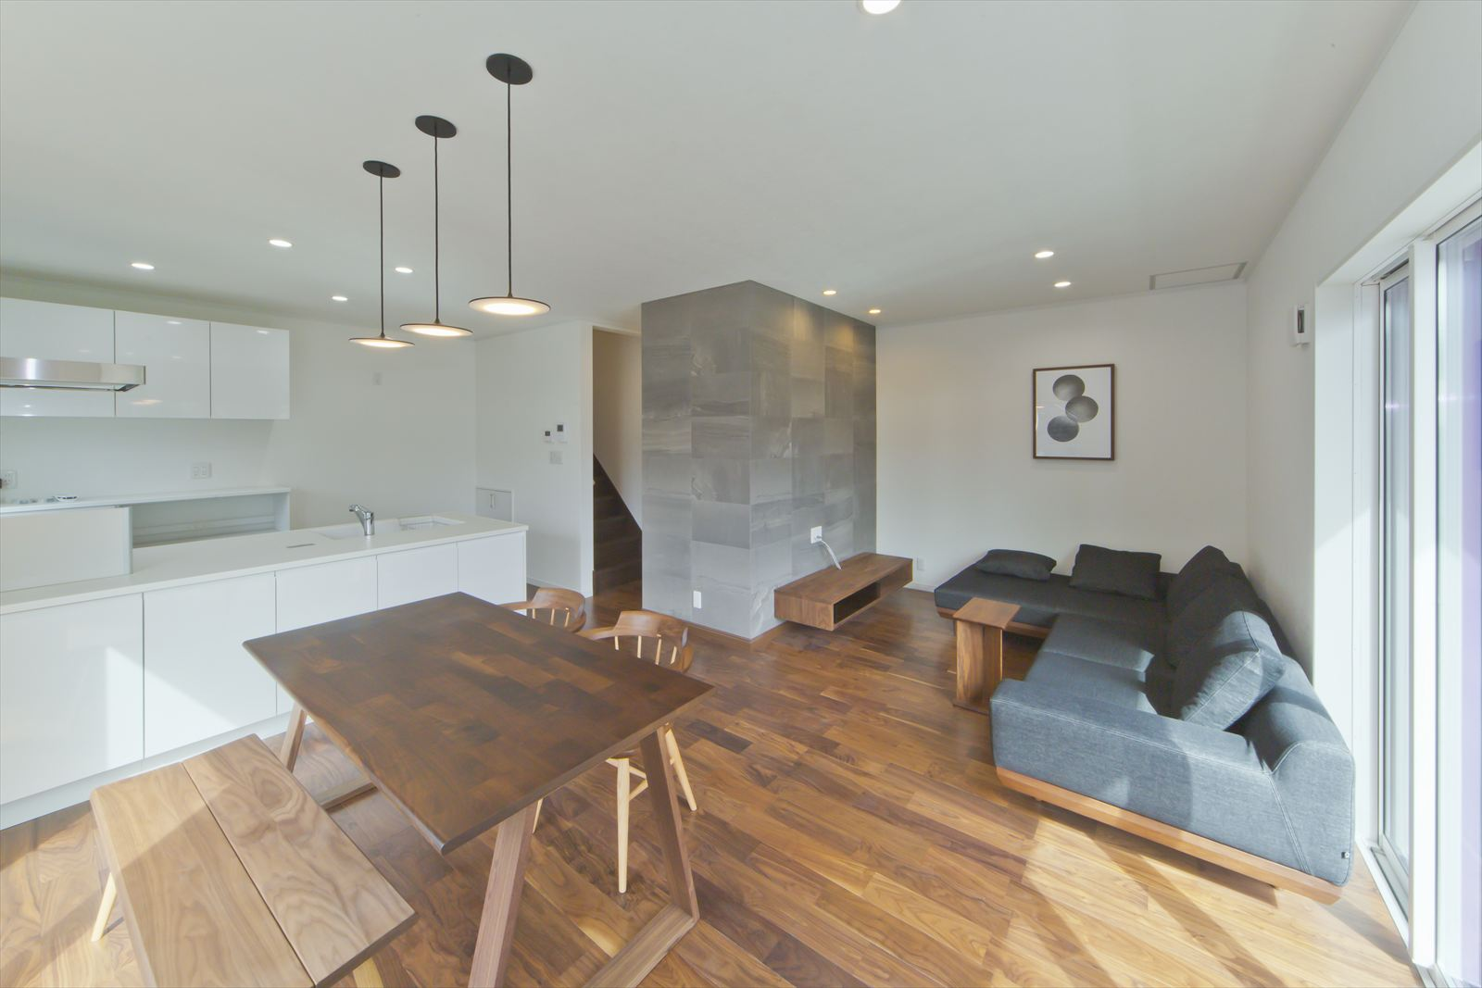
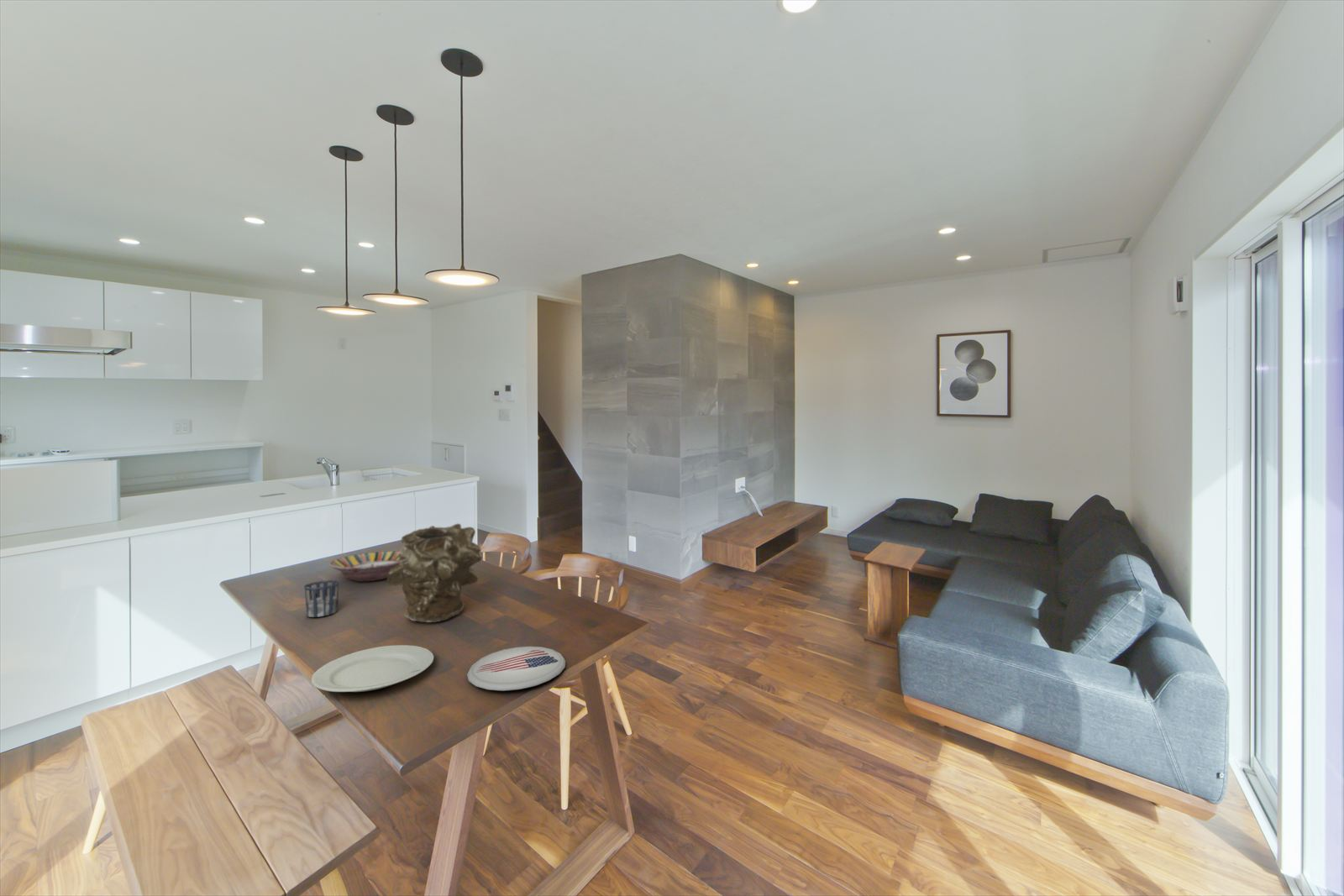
+ vase [386,522,483,623]
+ chinaware [310,644,434,693]
+ plate [466,646,566,692]
+ cup [303,579,340,618]
+ serving bowl [328,551,402,582]
